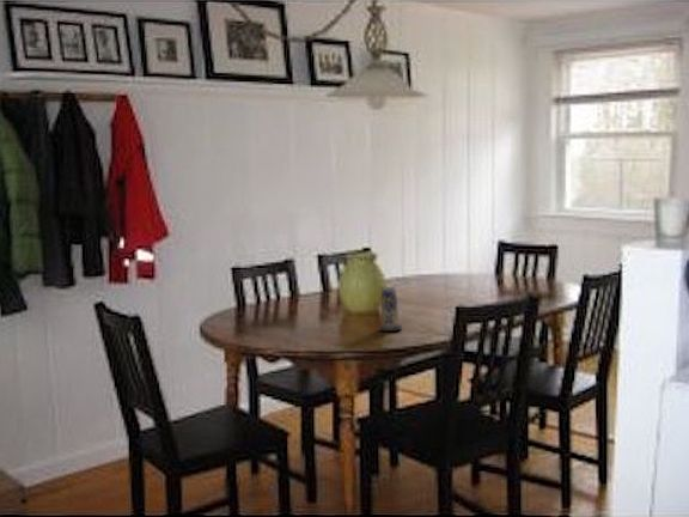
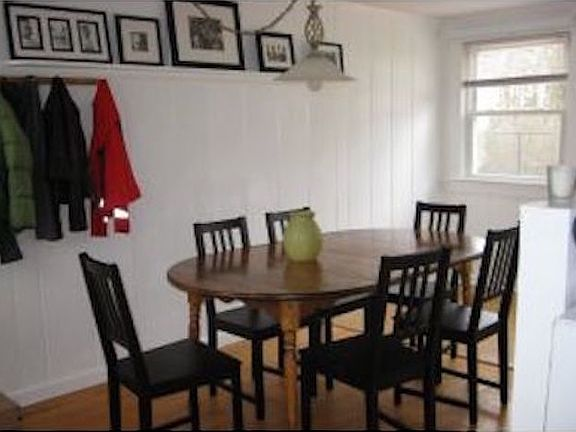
- candle [378,286,403,333]
